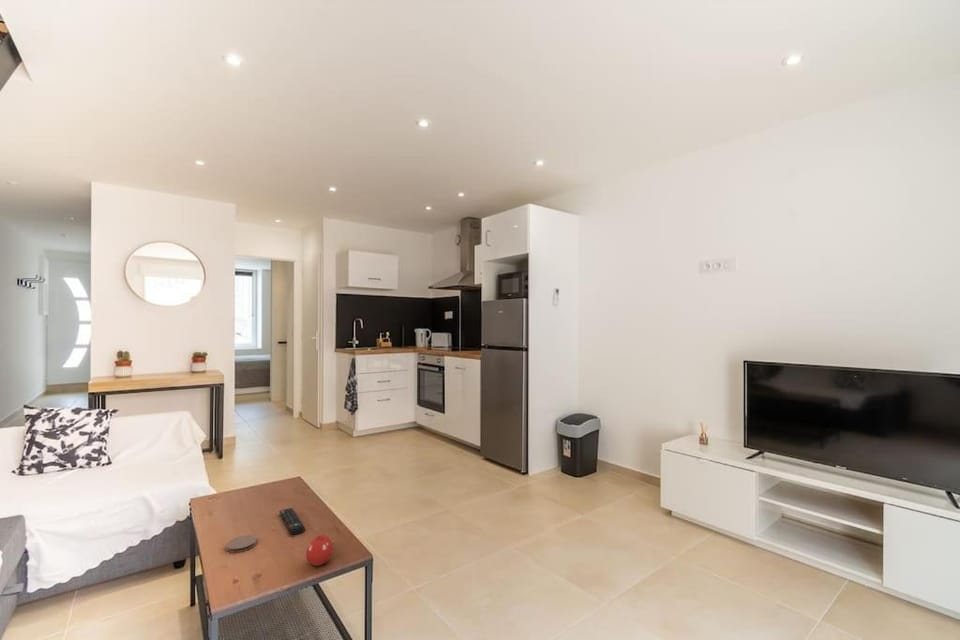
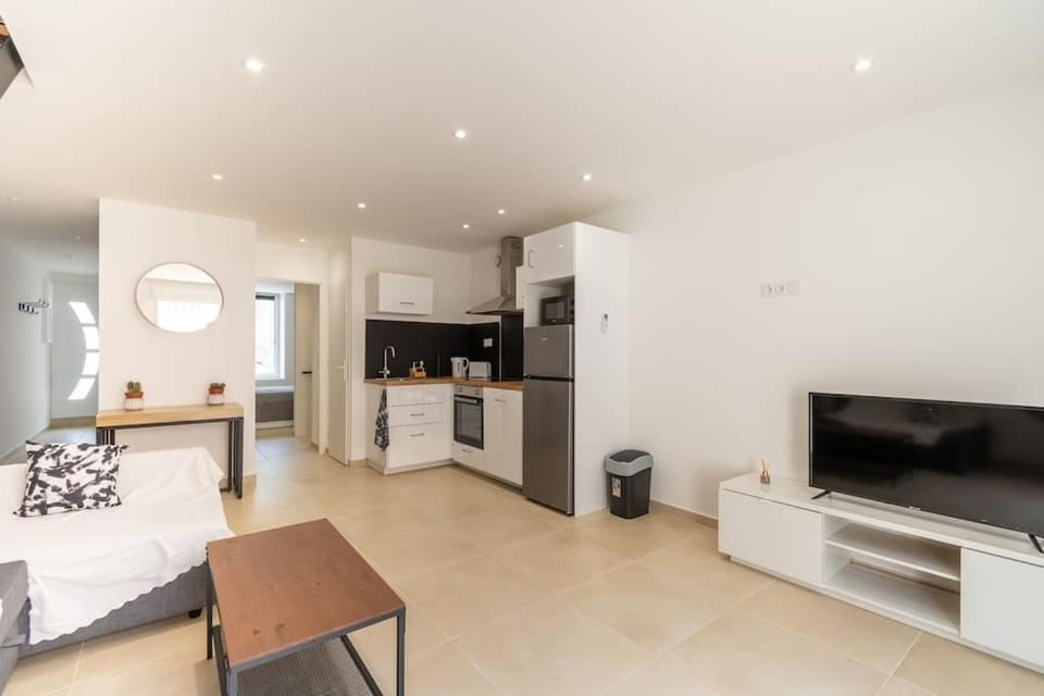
- remote control [278,507,306,536]
- fruit [305,534,334,566]
- coaster [225,534,258,554]
